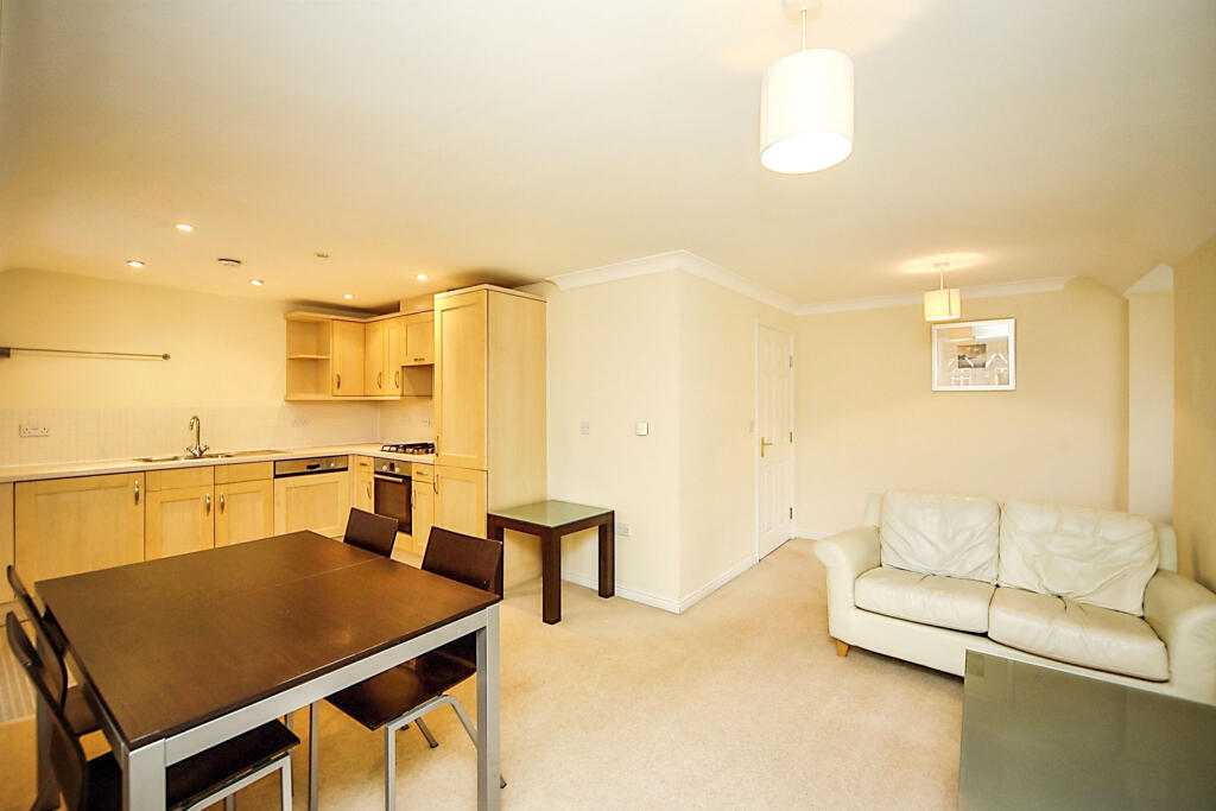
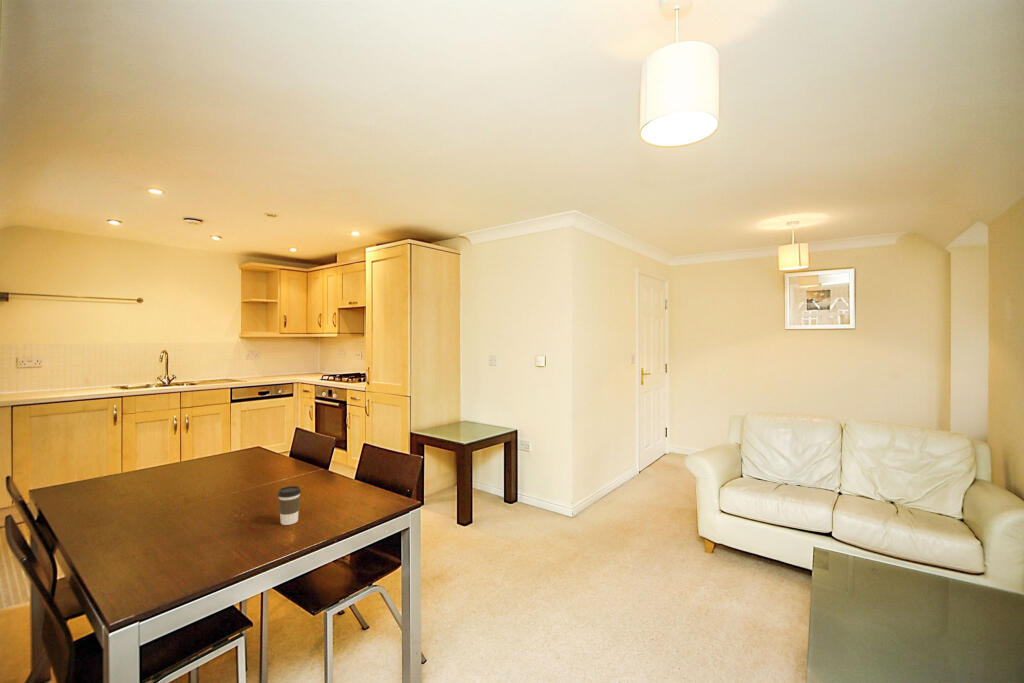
+ coffee cup [277,485,302,526]
